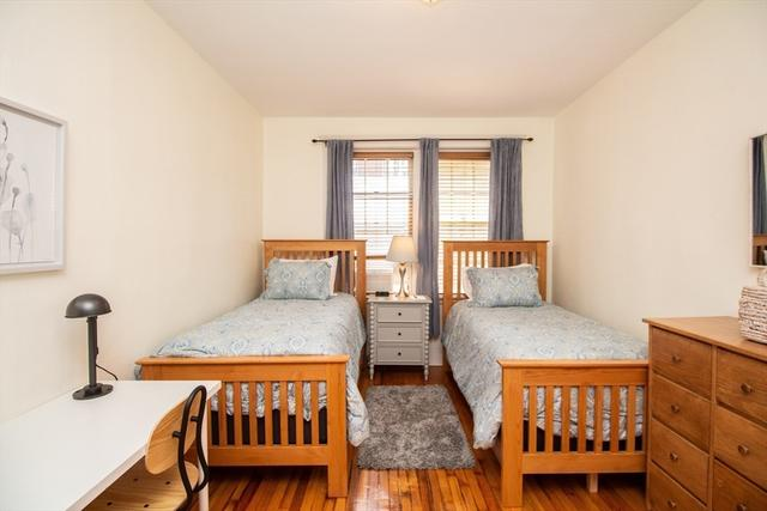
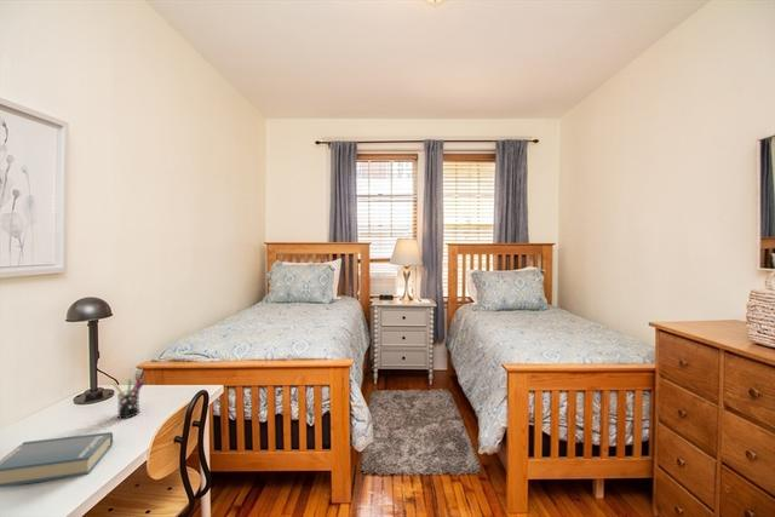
+ hardback book [0,431,114,488]
+ pen holder [111,375,145,419]
